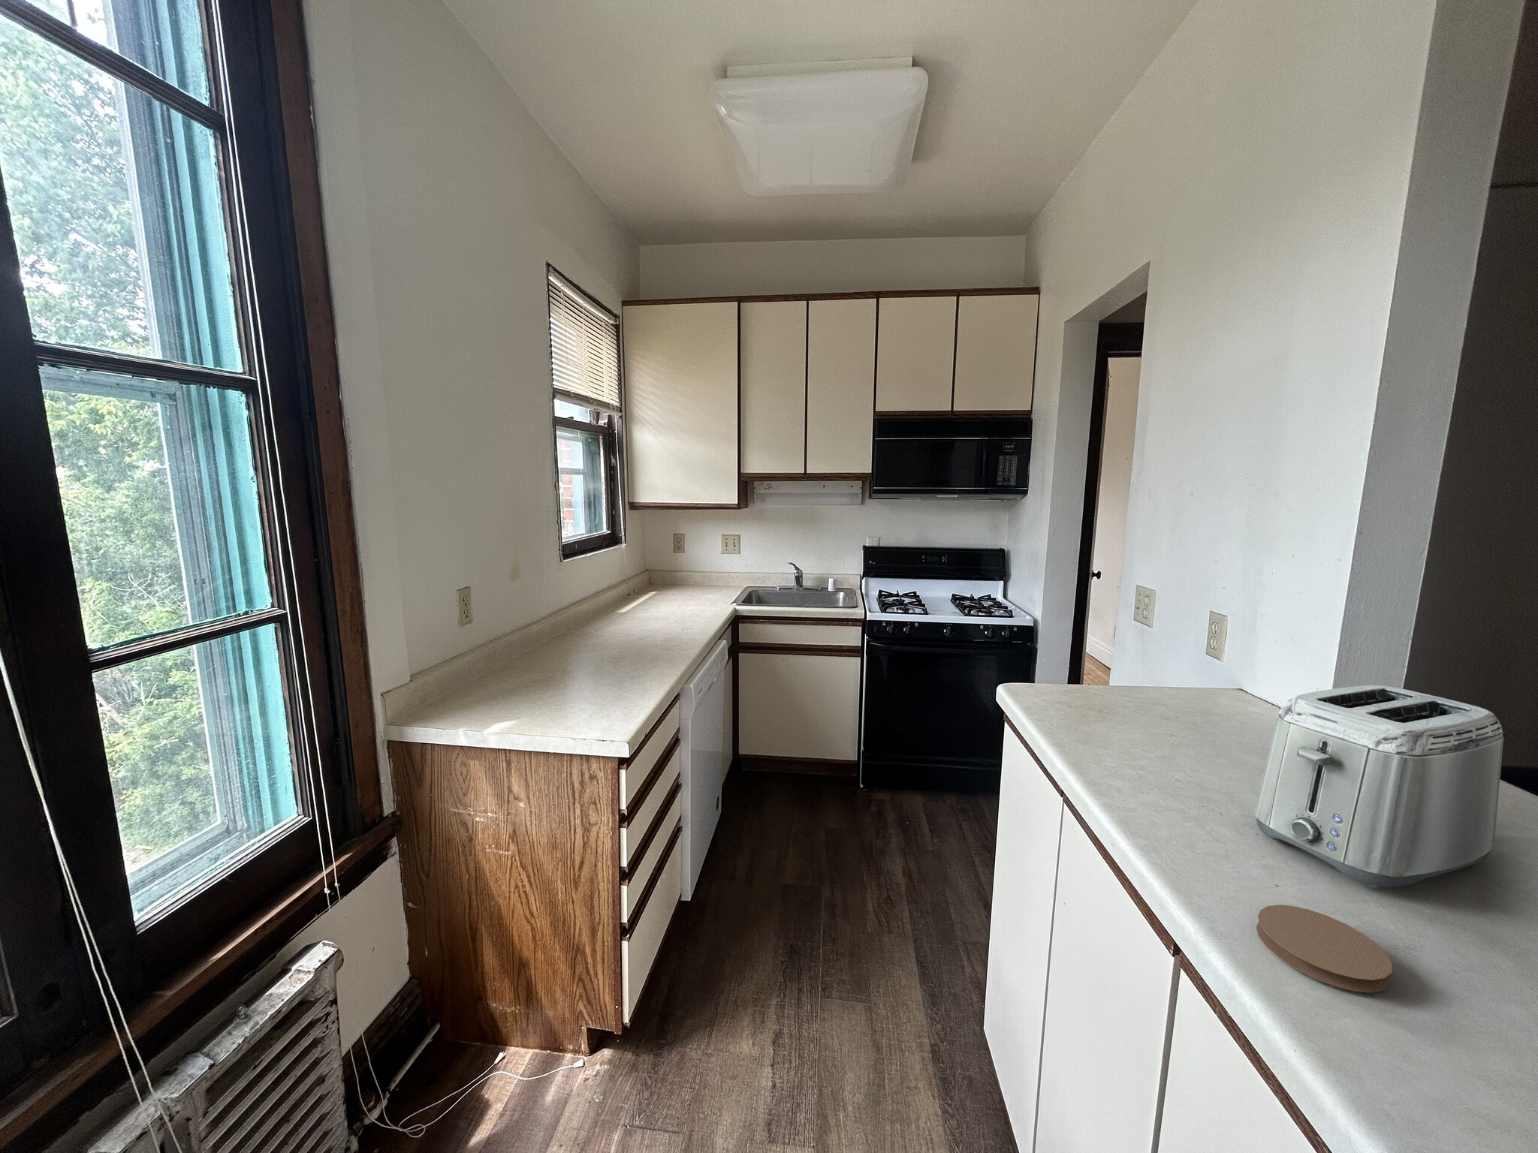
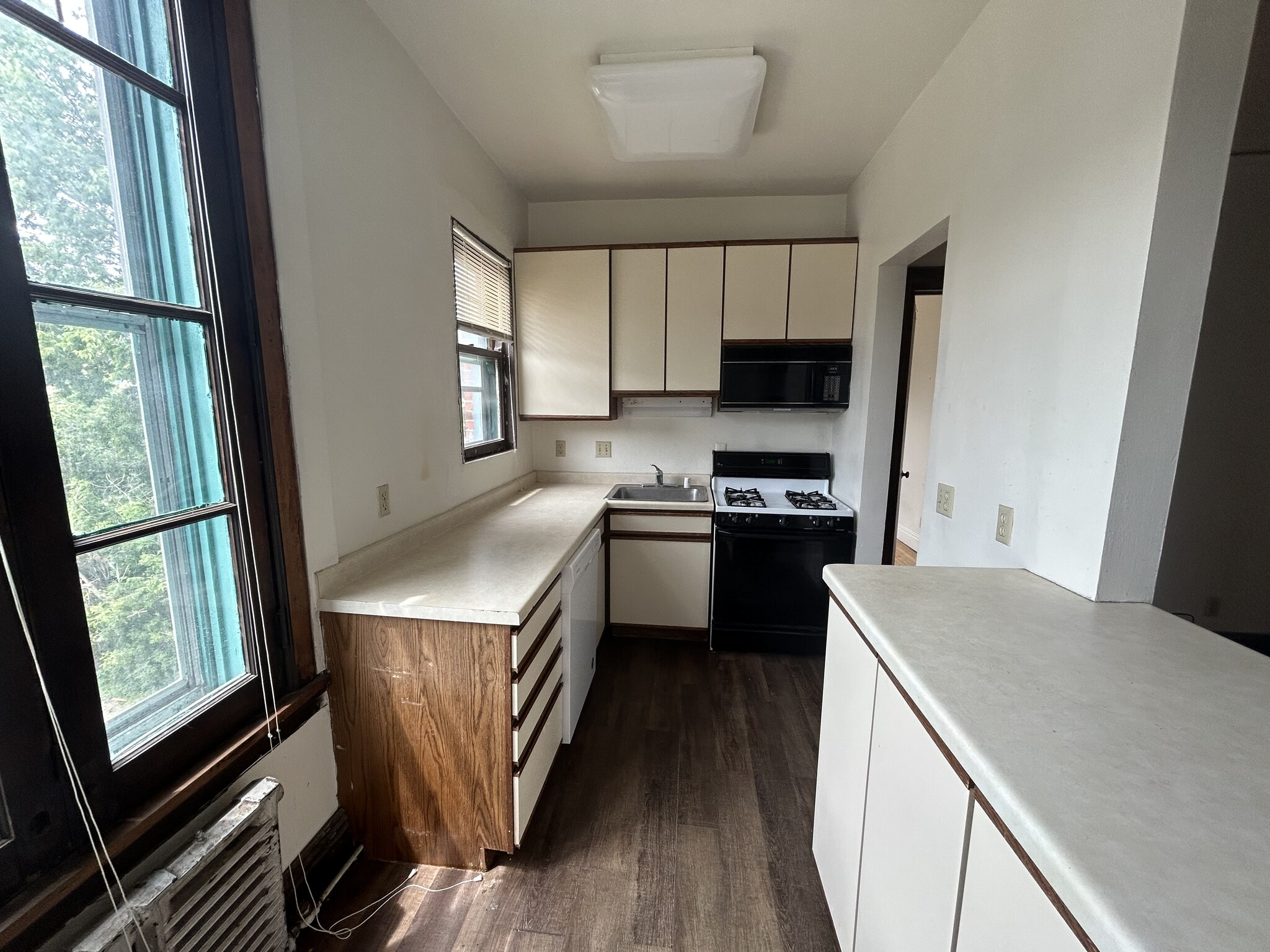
- coaster [1256,904,1393,993]
- toaster [1253,684,1504,889]
